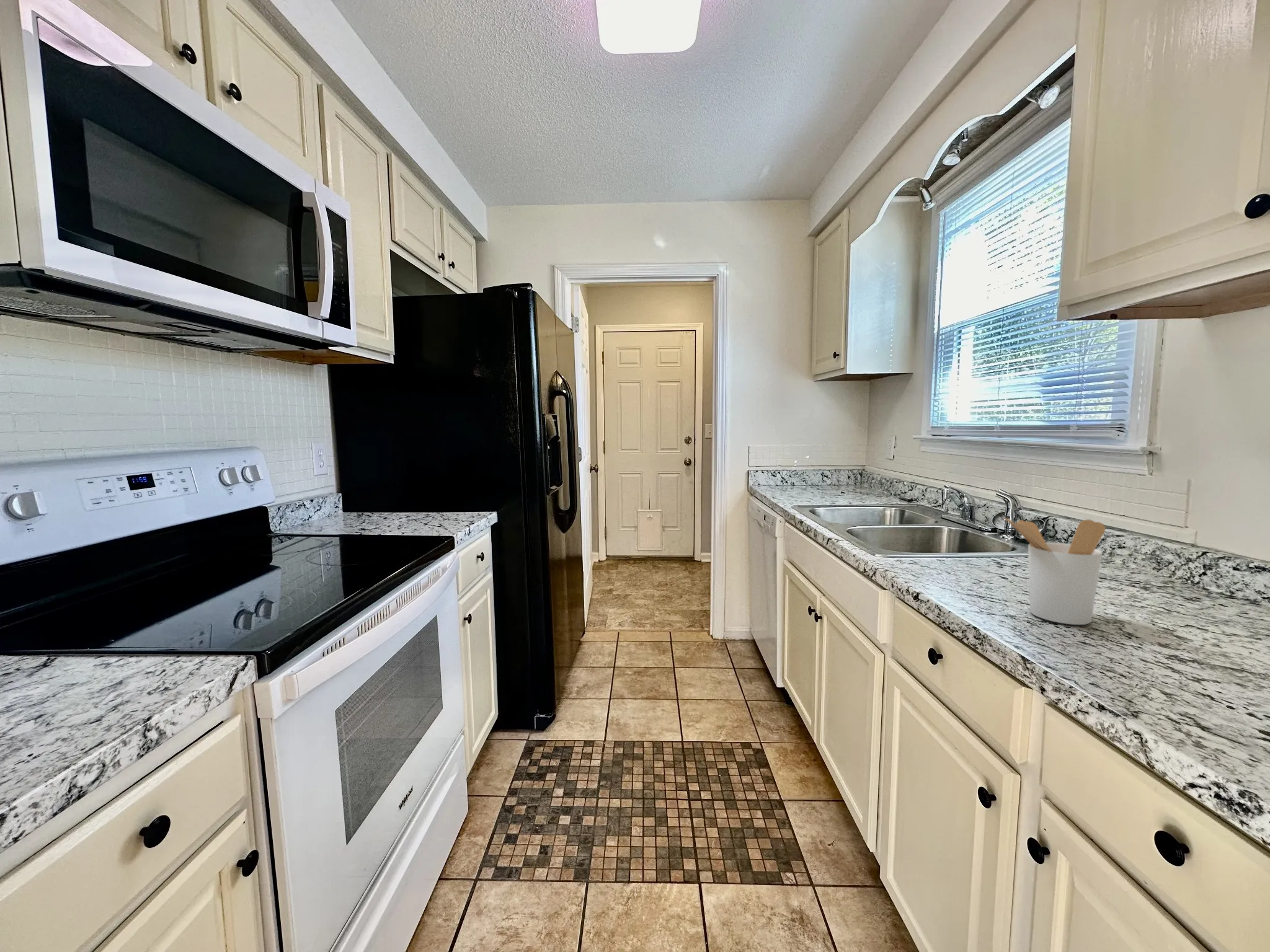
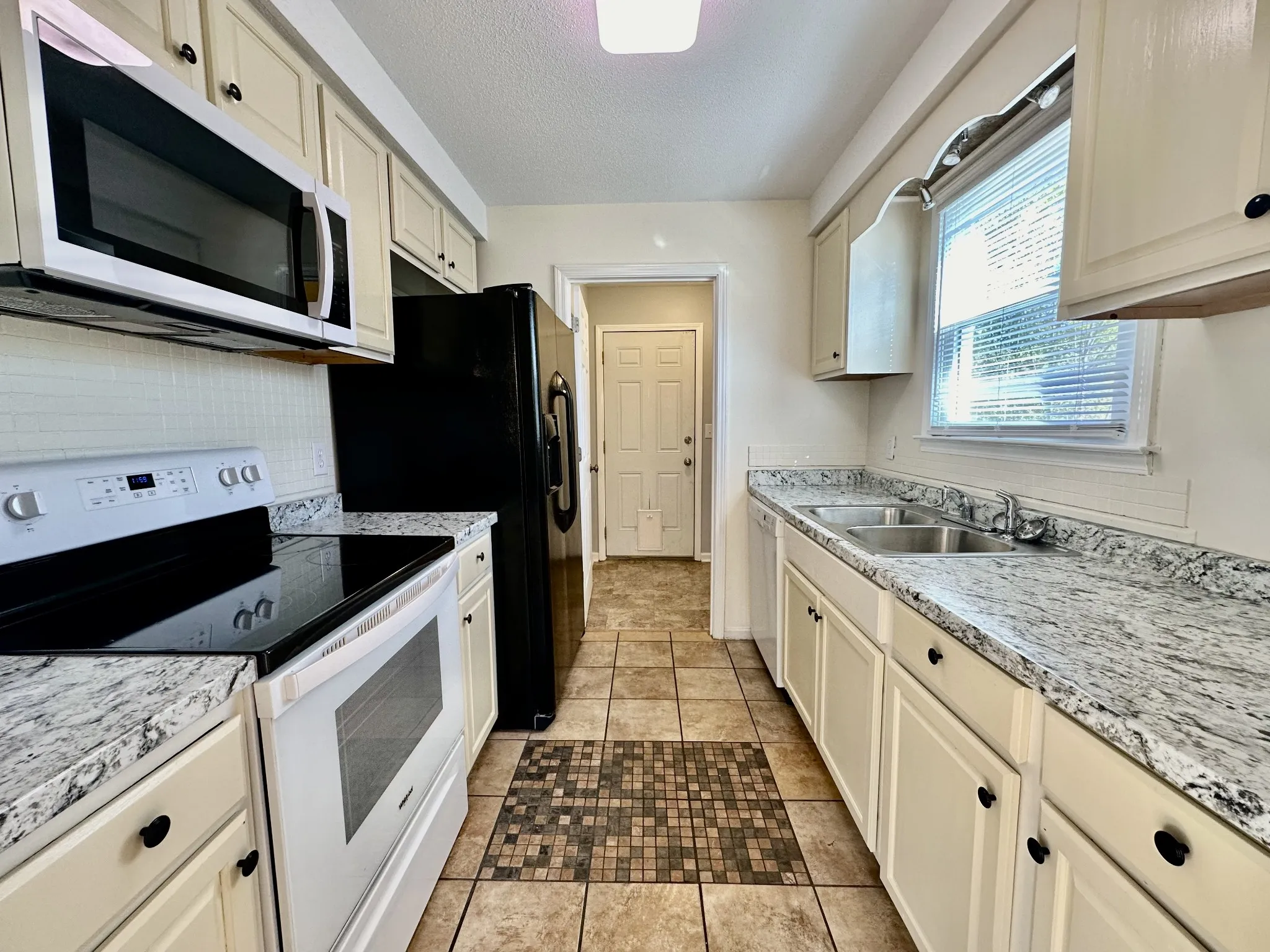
- utensil holder [1003,516,1106,625]
